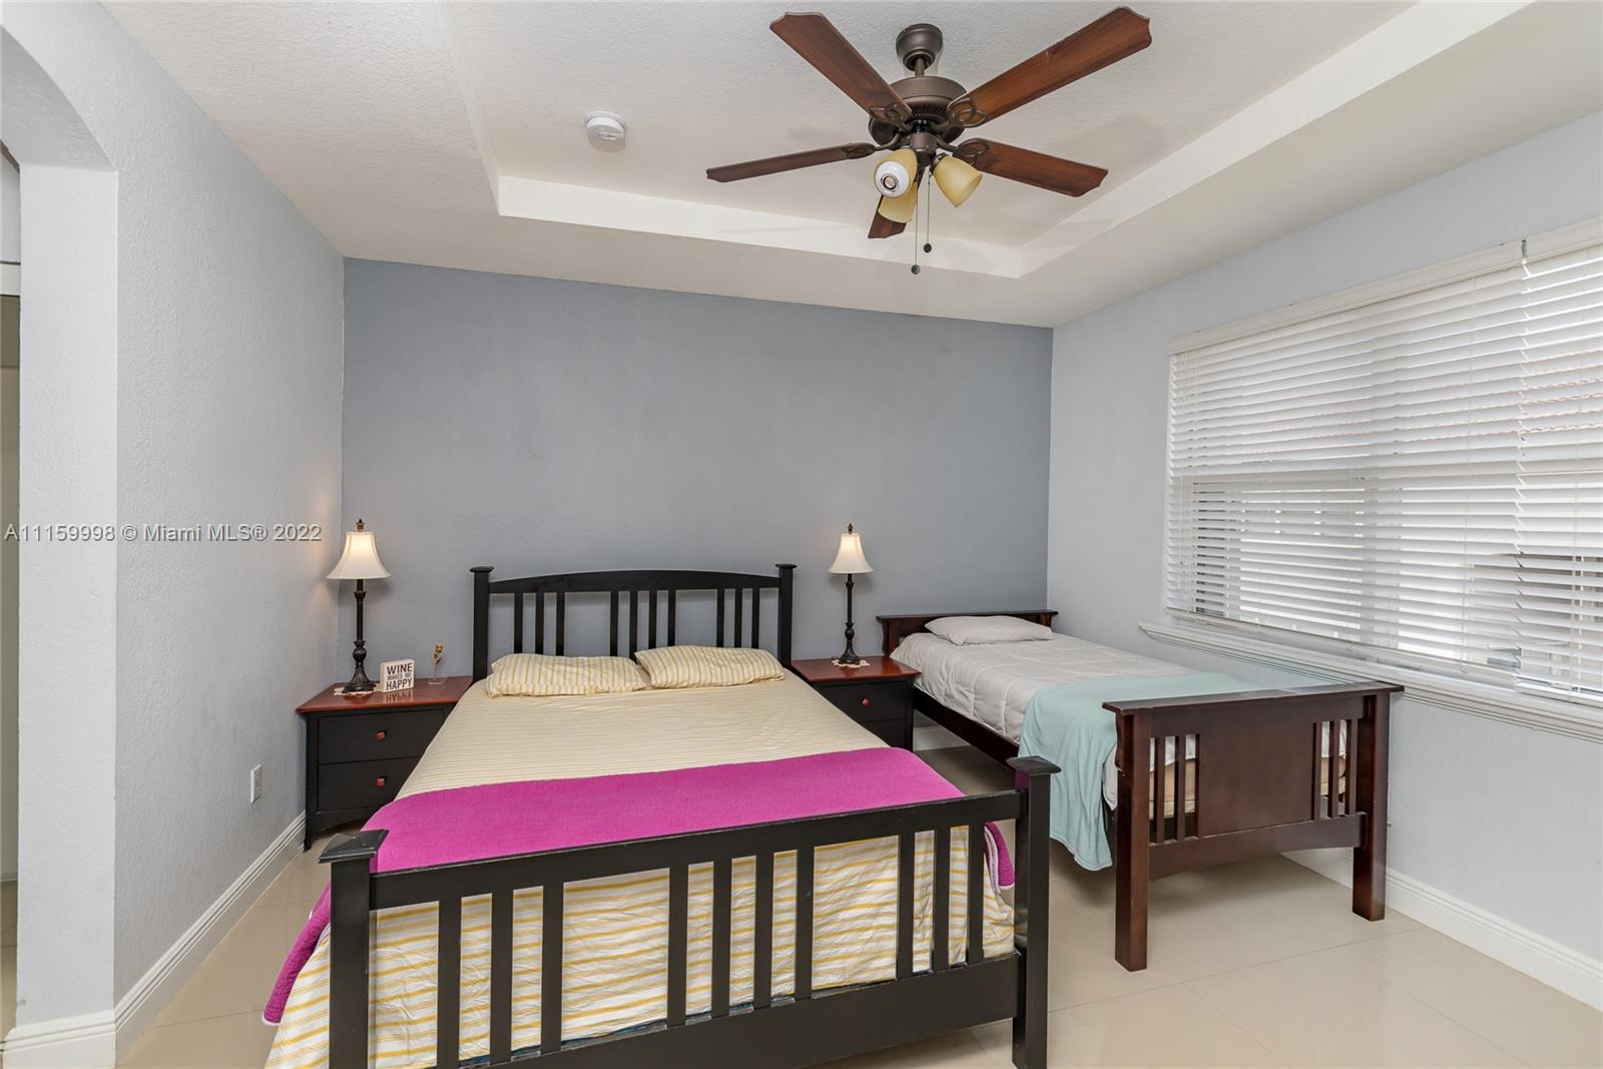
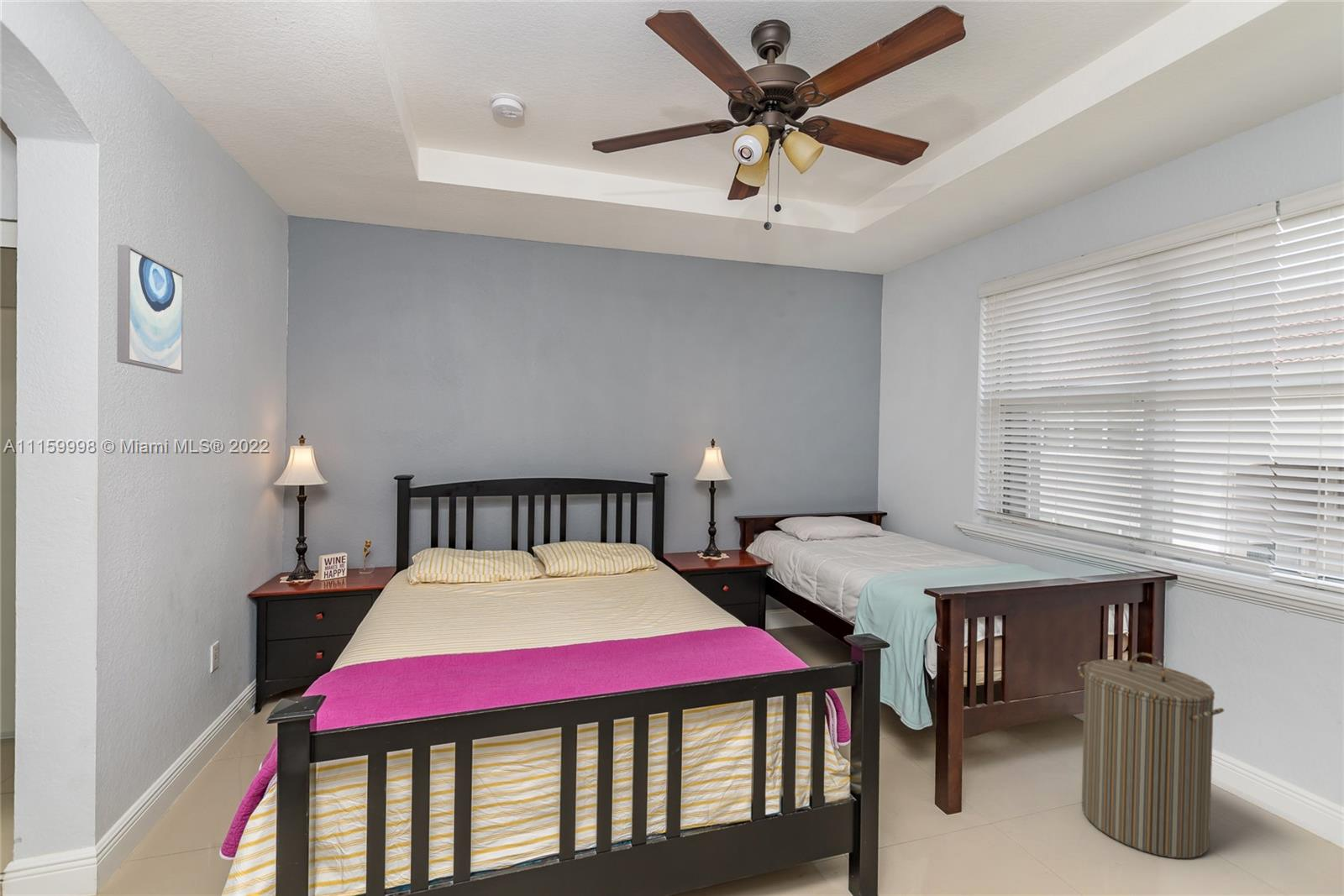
+ laundry hamper [1077,652,1225,859]
+ wall art [116,244,184,375]
